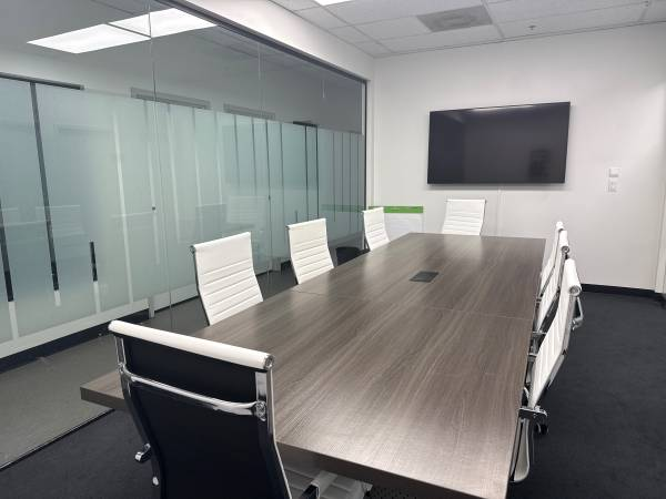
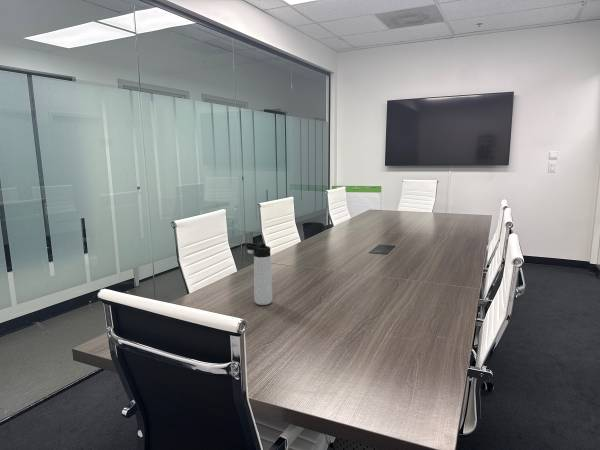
+ thermos bottle [244,242,273,306]
